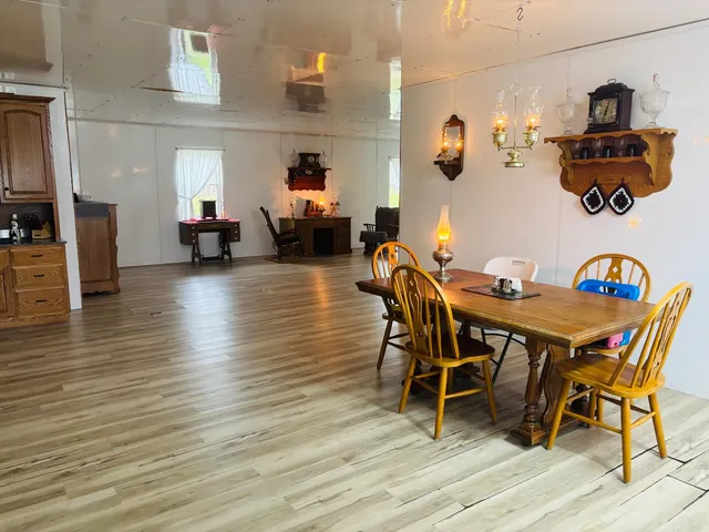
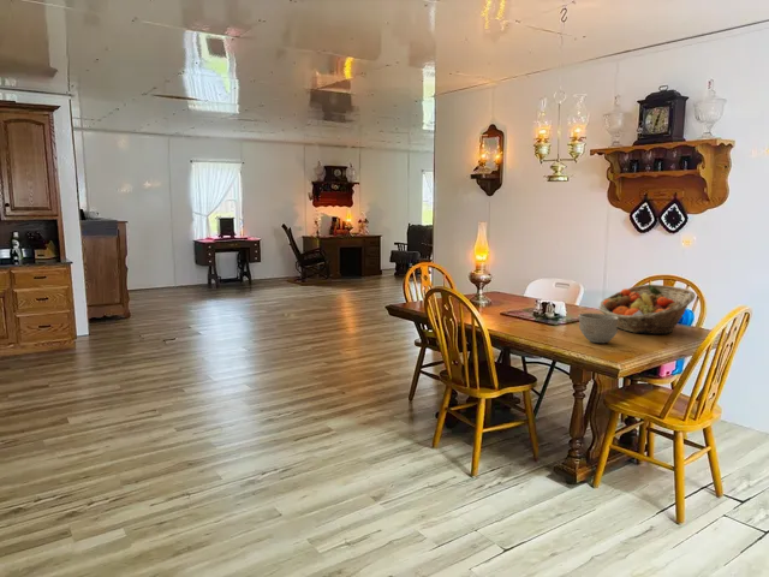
+ bowl [578,313,619,344]
+ fruit basket [598,284,697,335]
